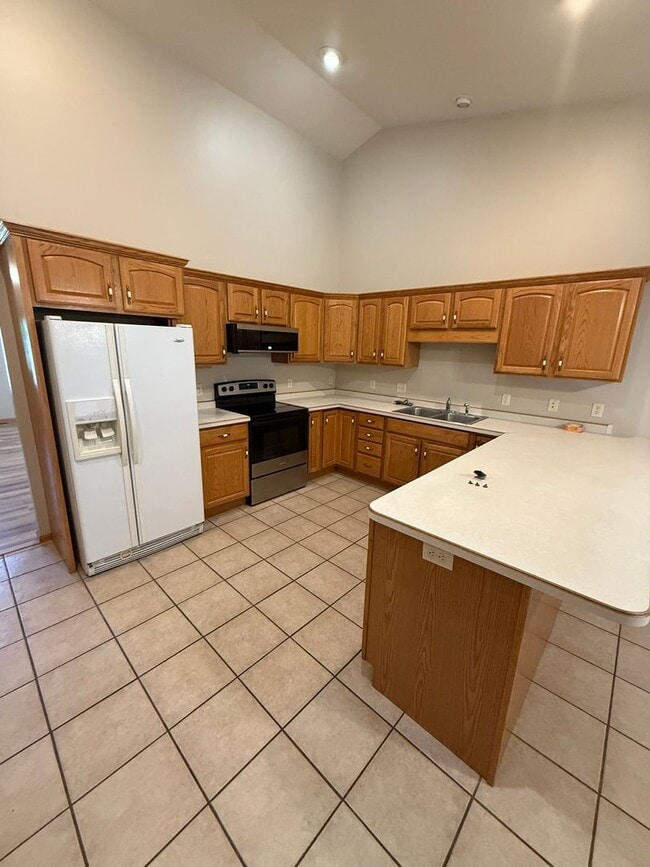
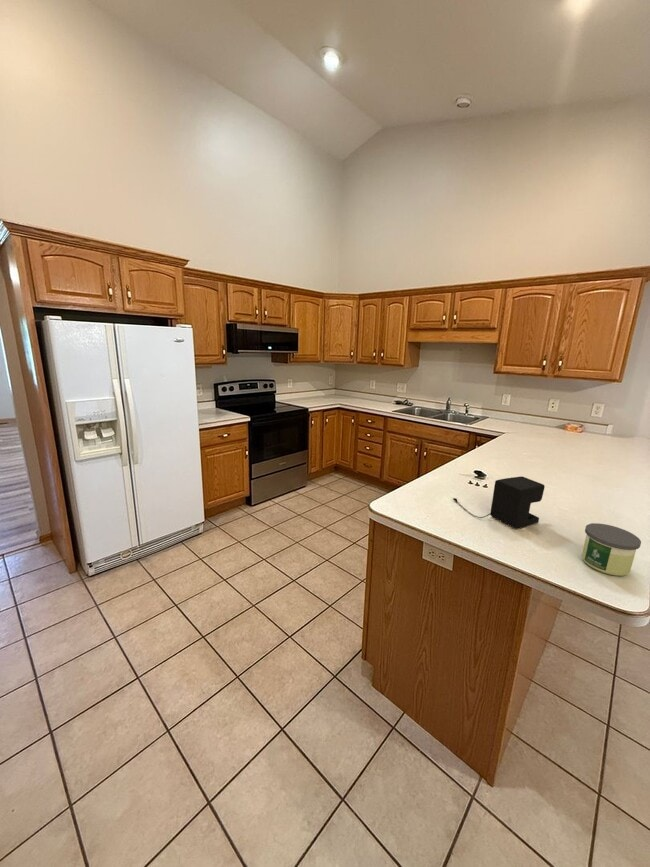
+ candle [581,522,642,577]
+ coffee maker [452,475,546,530]
